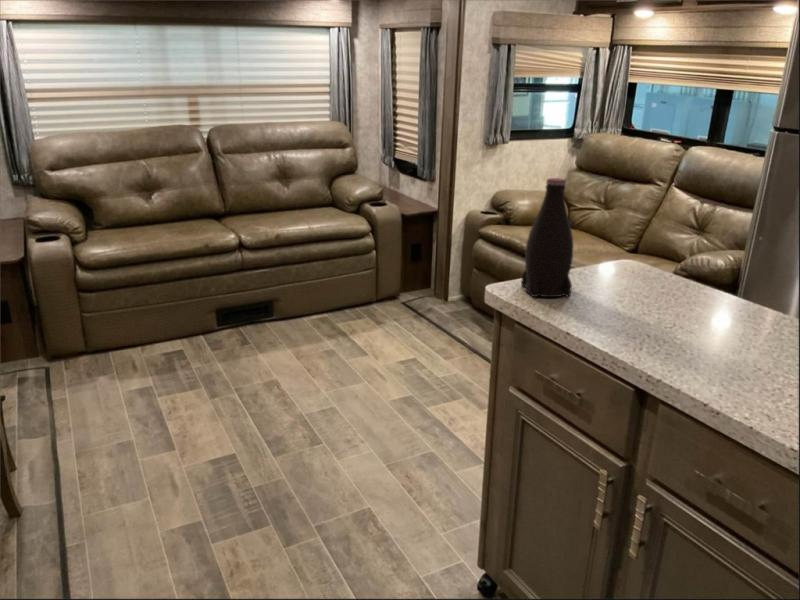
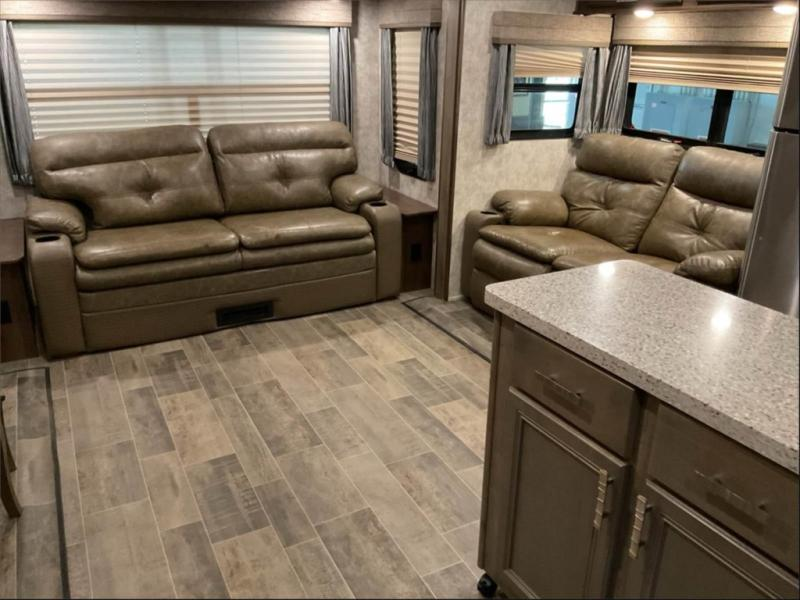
- bottle [520,177,575,298]
